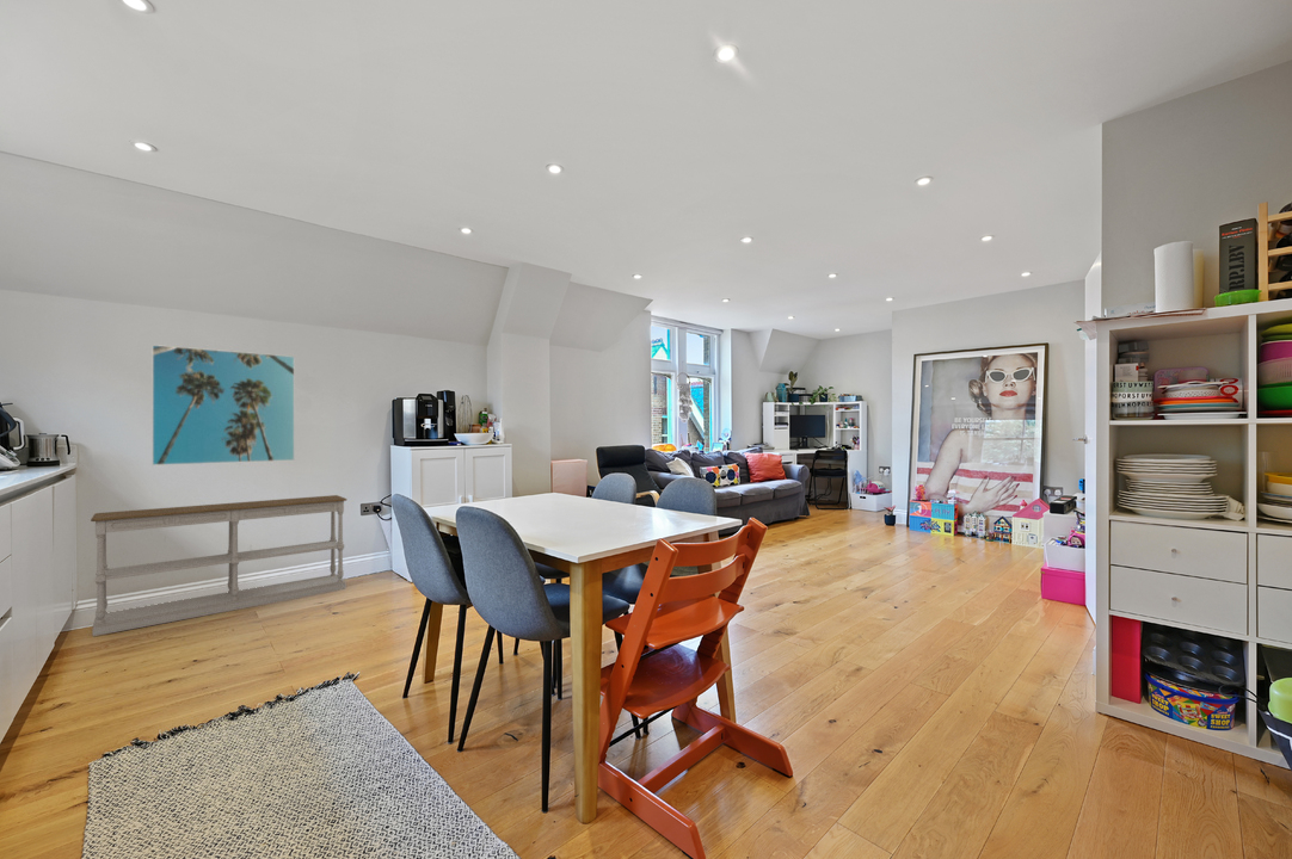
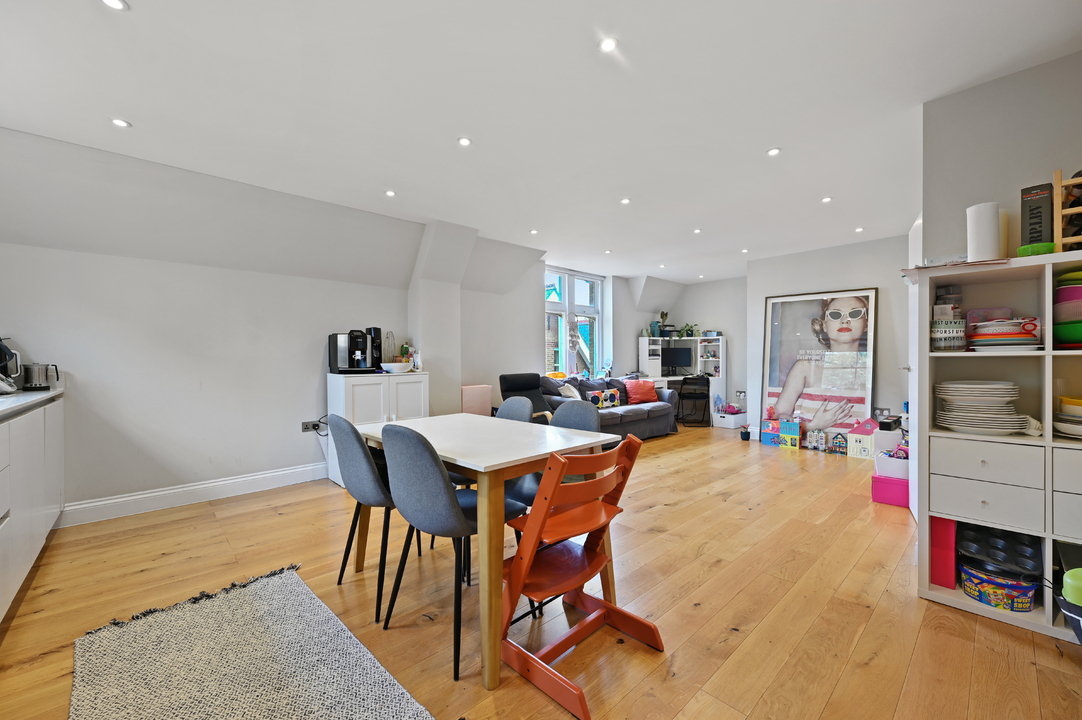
- console table [90,494,347,637]
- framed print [150,344,296,466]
